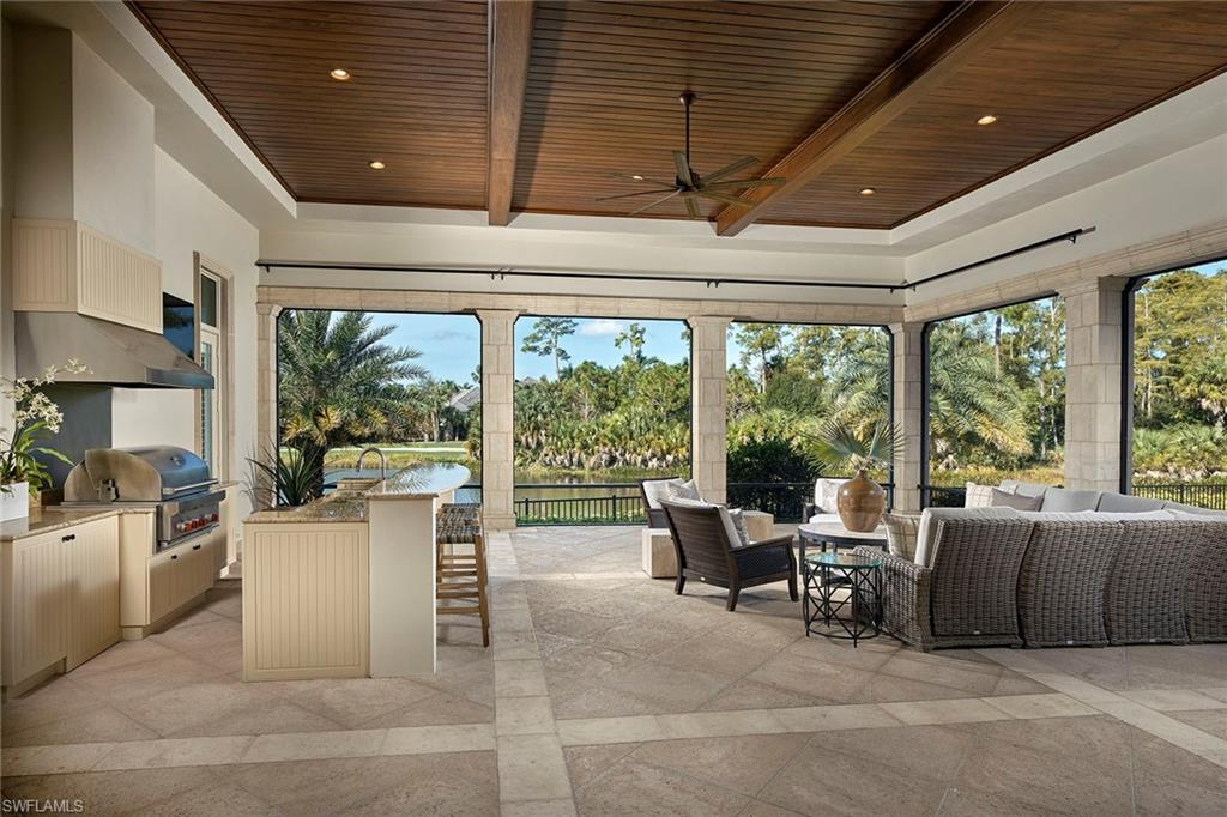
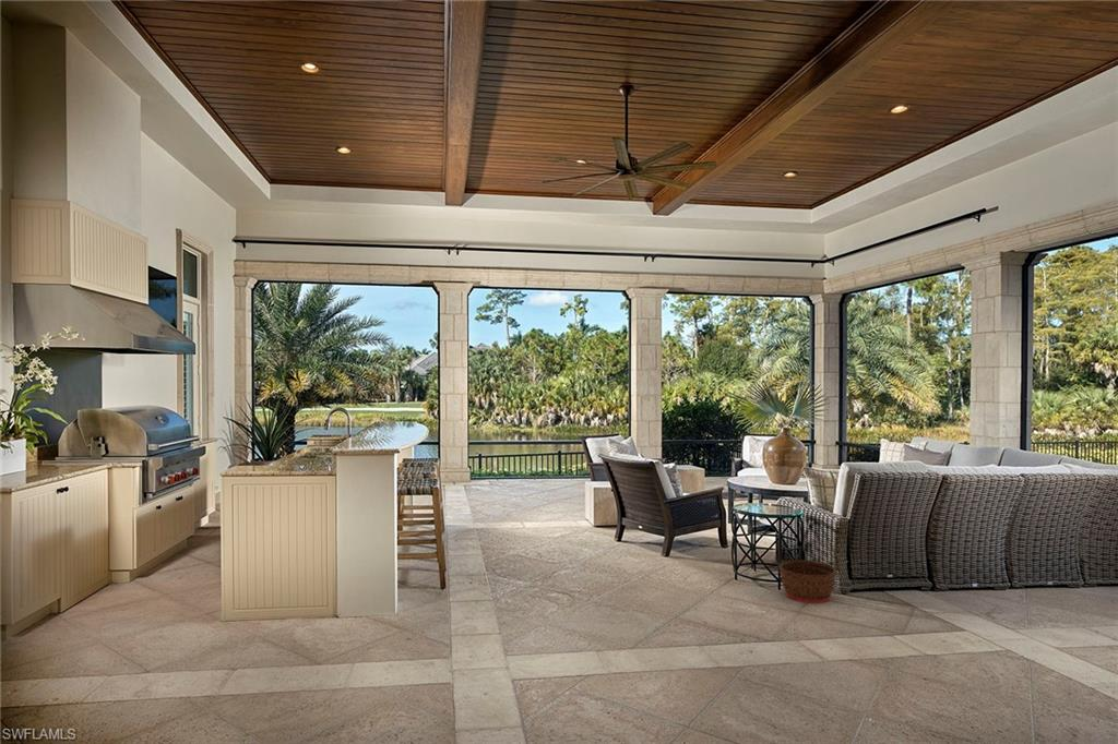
+ basket [778,559,837,604]
